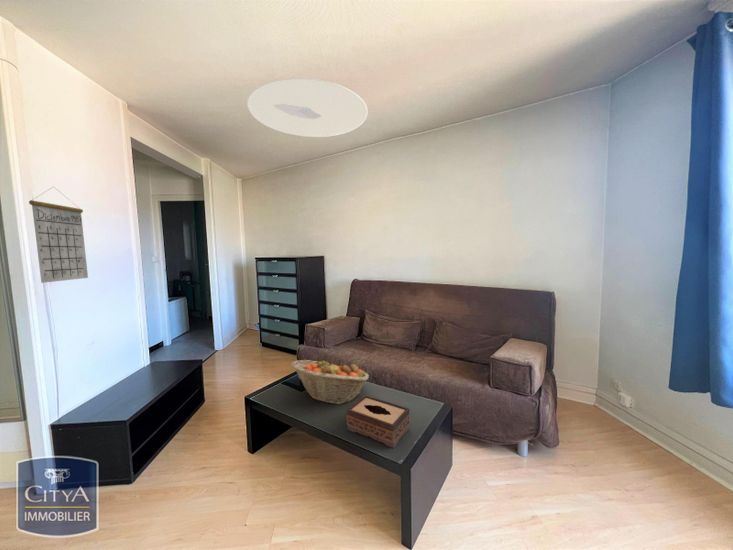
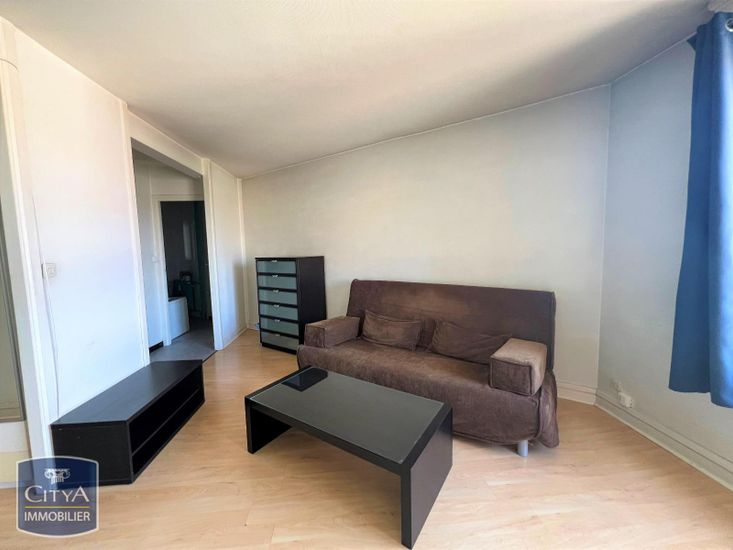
- calendar [28,186,89,284]
- fruit basket [290,359,370,405]
- tissue box [345,394,411,449]
- ceiling light [246,77,369,138]
